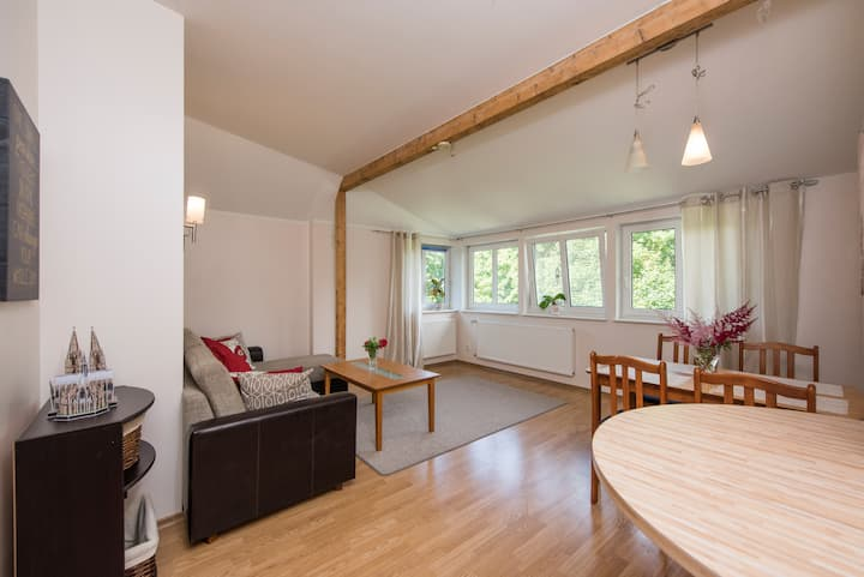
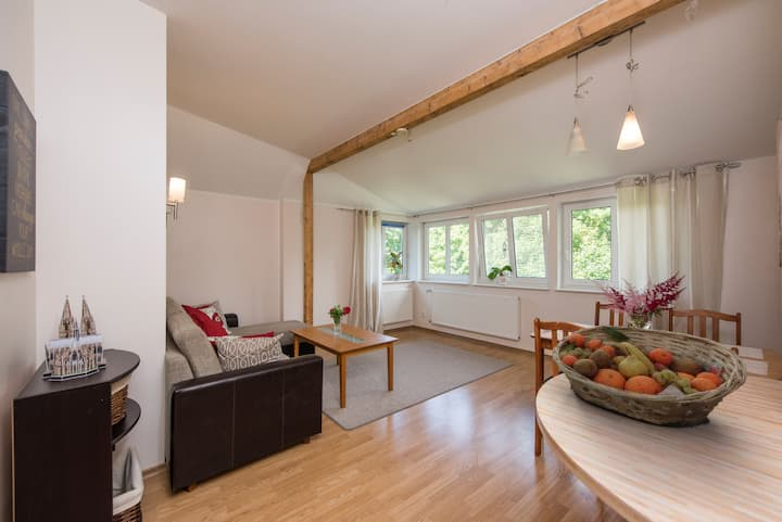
+ fruit basket [551,324,748,428]
